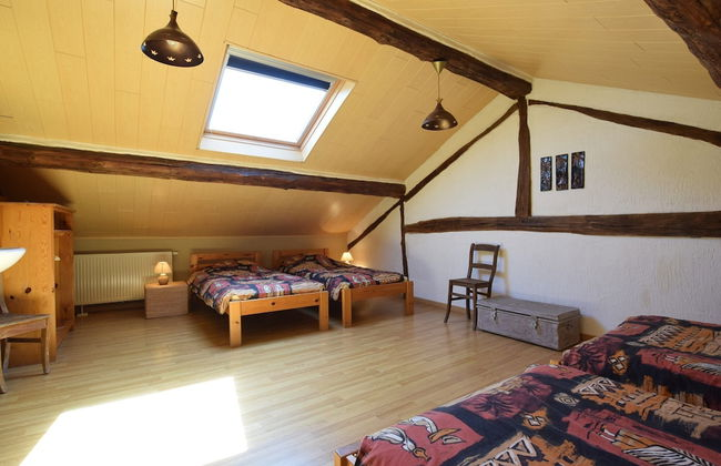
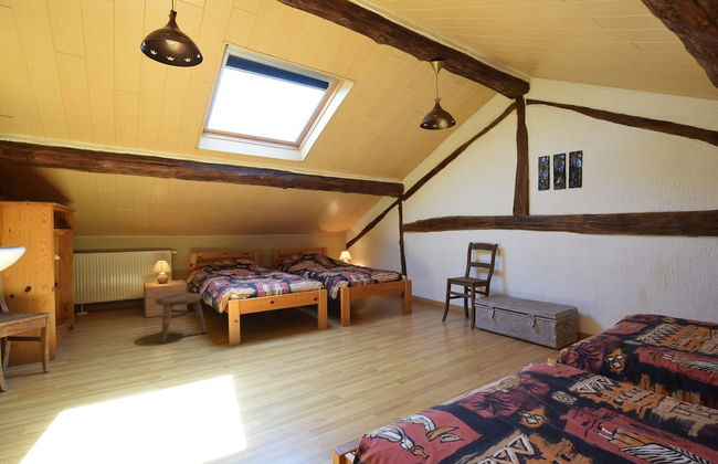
+ stool [154,292,208,345]
